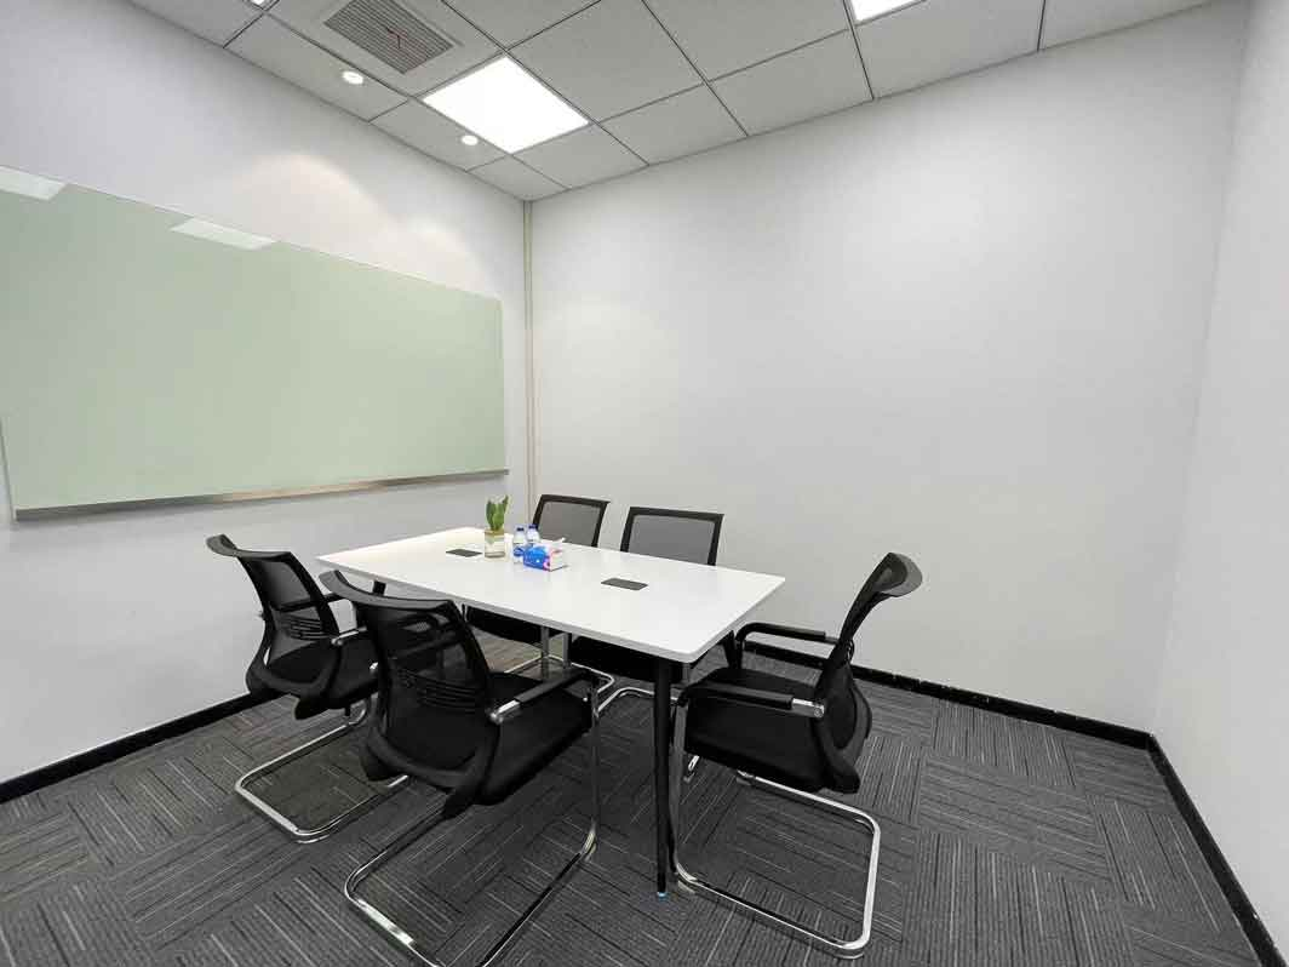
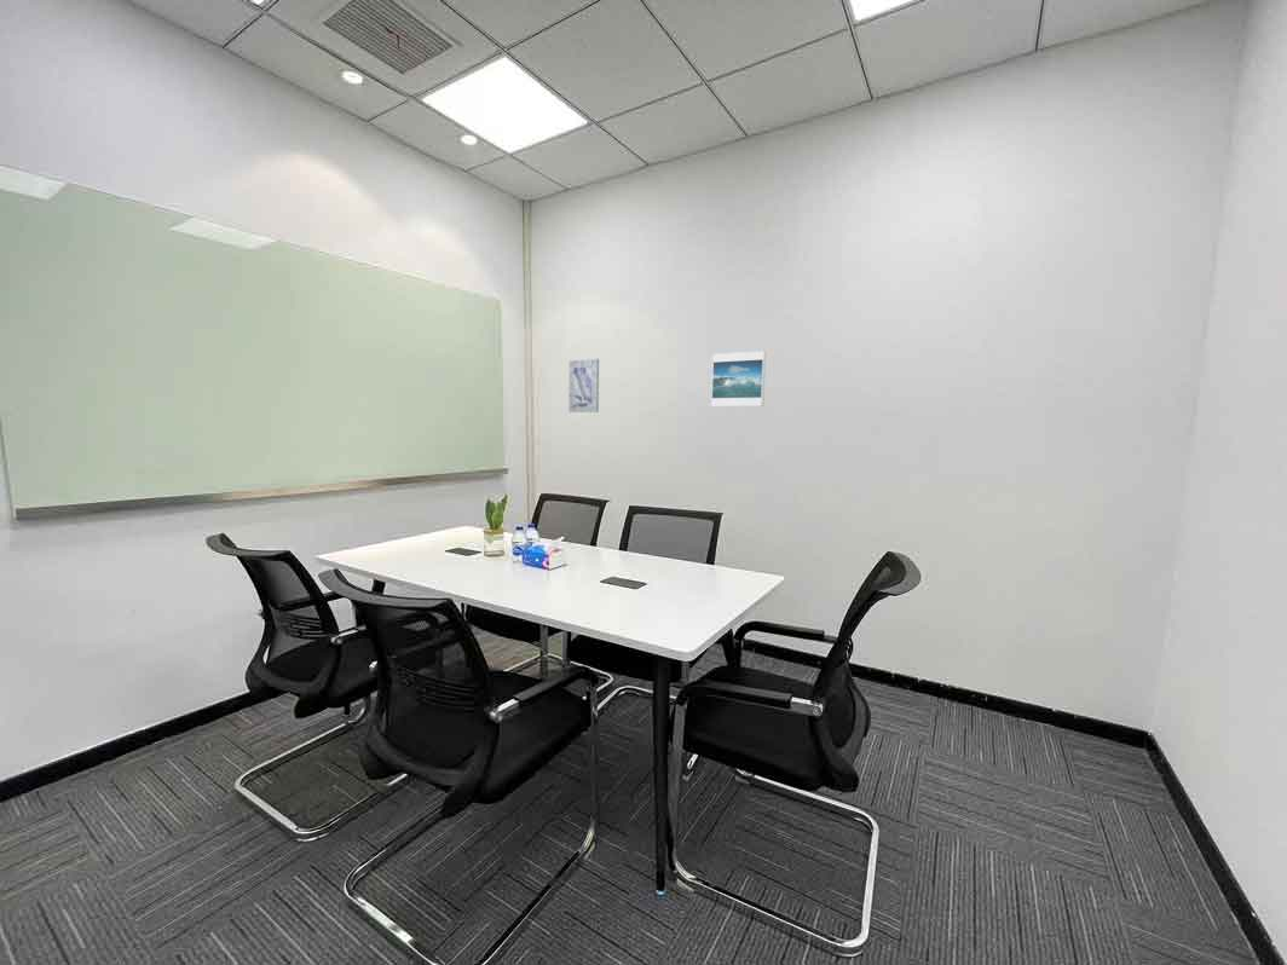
+ wall art [567,358,600,414]
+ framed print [710,349,767,408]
